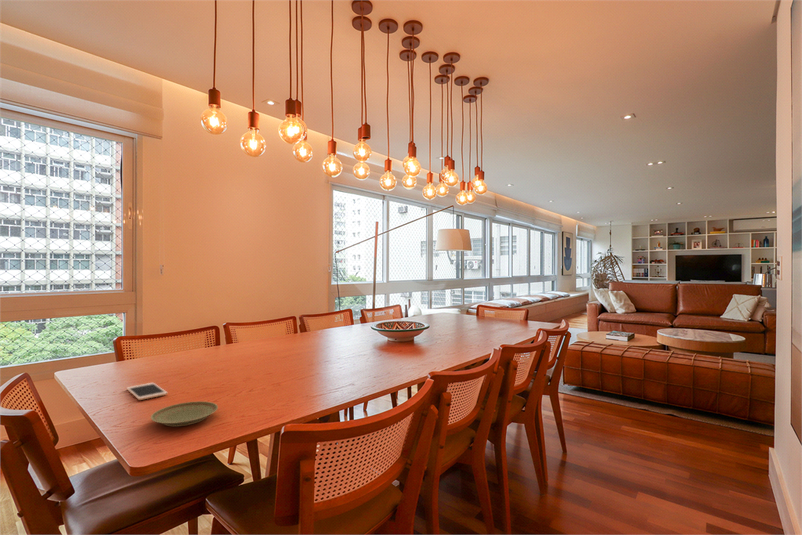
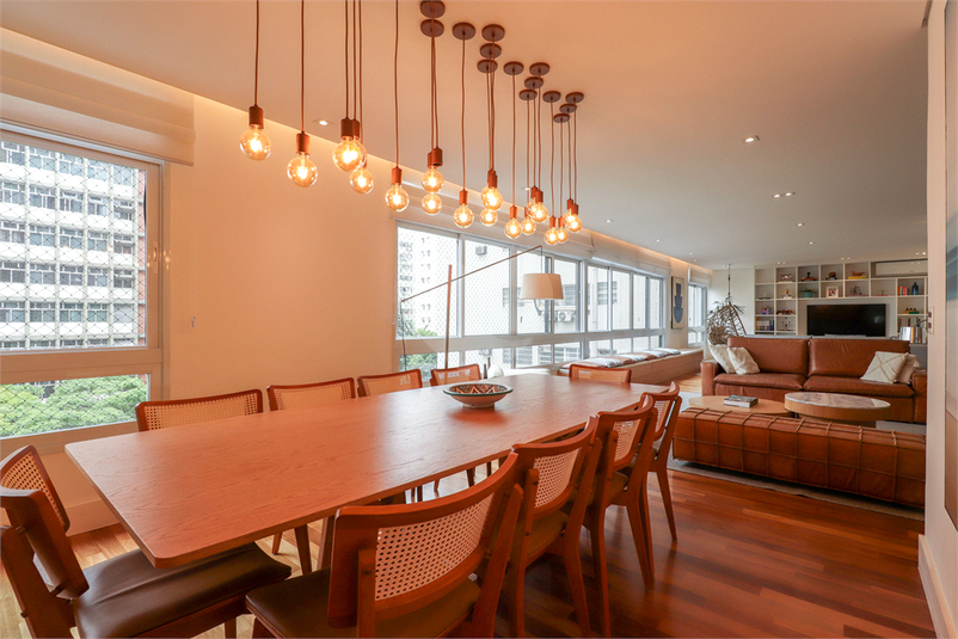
- plate [150,400,219,427]
- cell phone [125,382,168,401]
